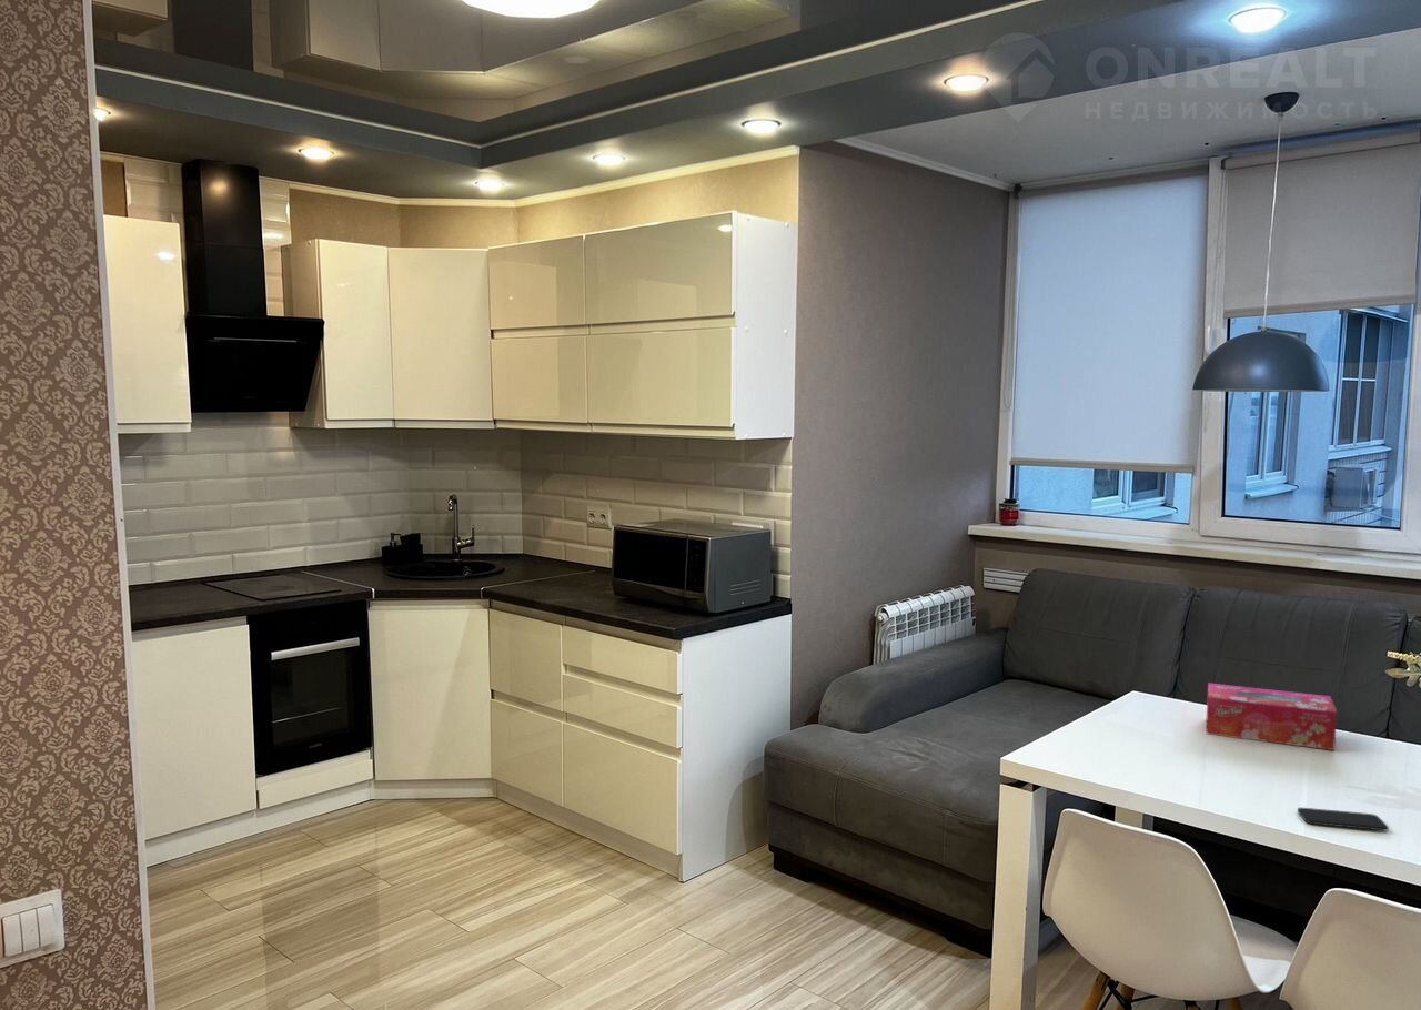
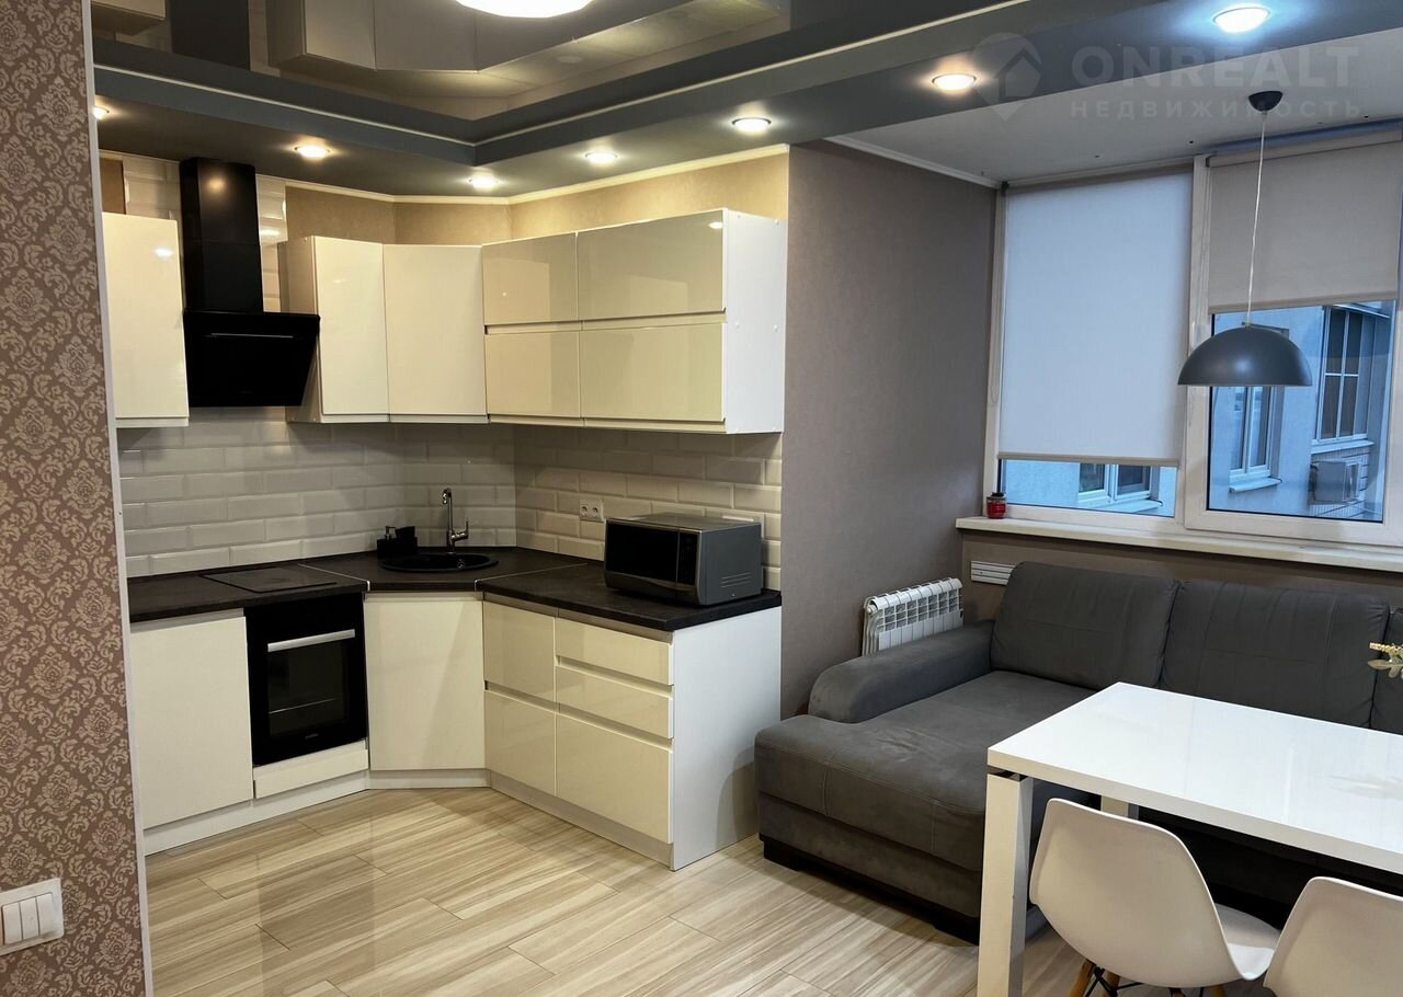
- tissue box [1206,681,1338,751]
- smartphone [1297,807,1390,831]
